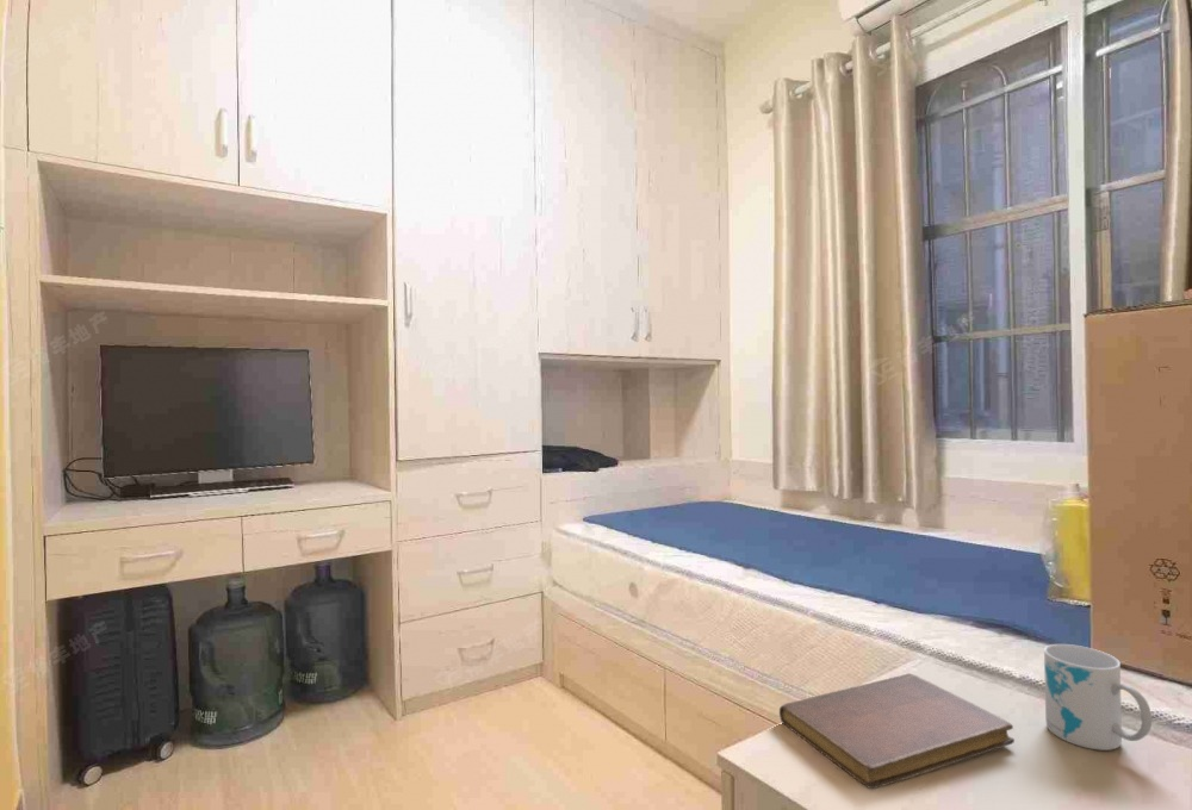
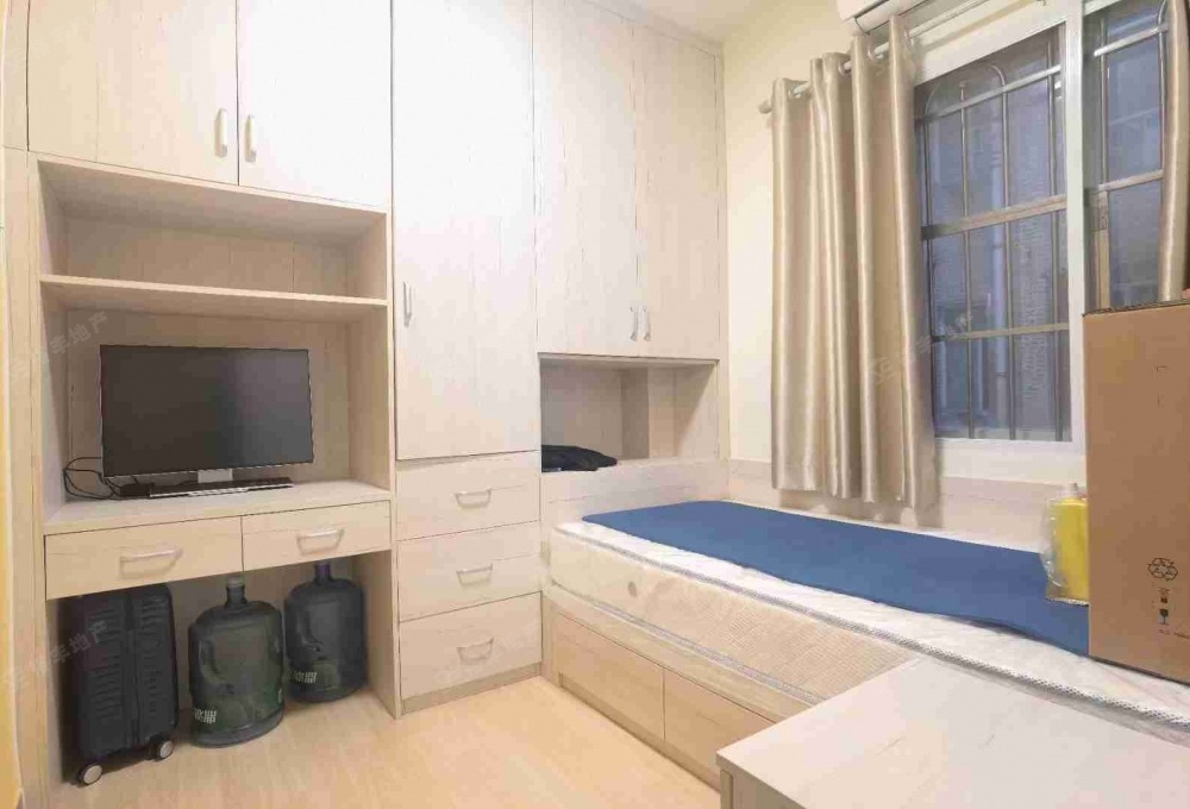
- notebook [778,672,1016,790]
- mug [1043,643,1153,752]
